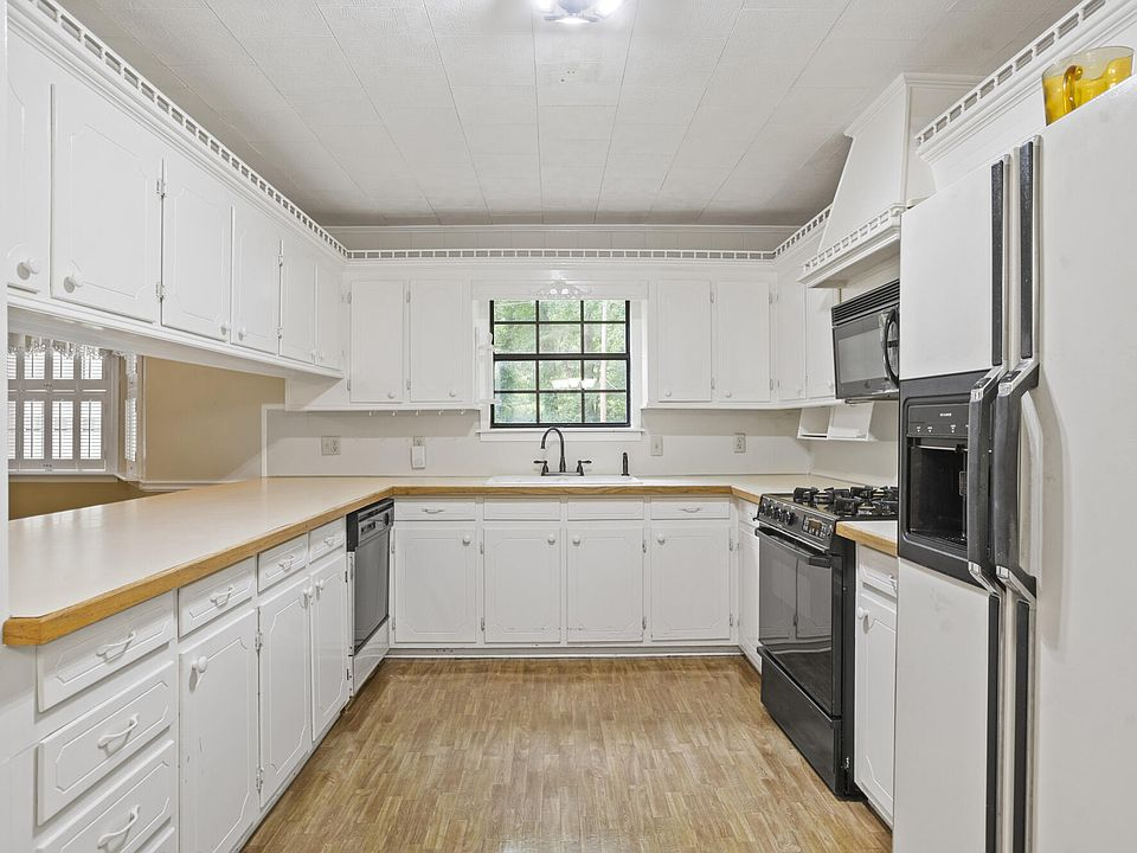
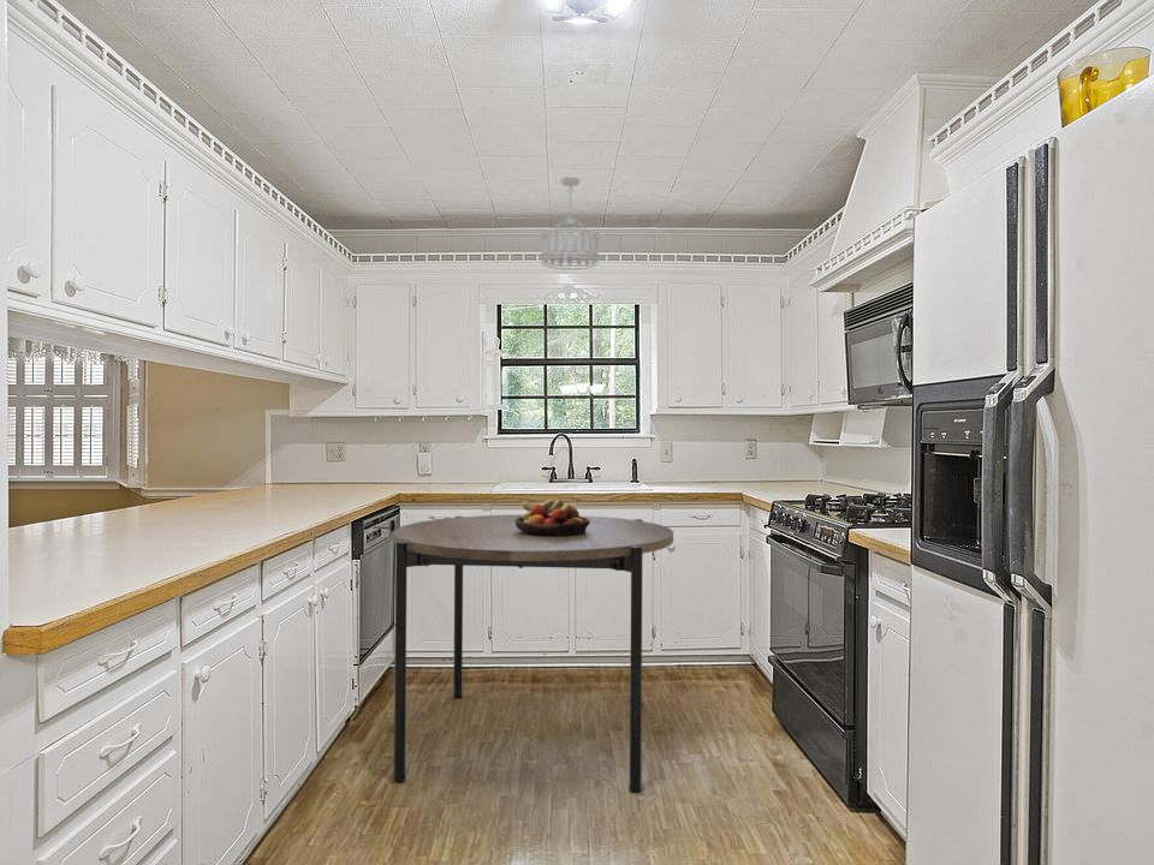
+ ceiling light fixture [539,177,601,270]
+ dining table [392,513,674,794]
+ fruit bowl [516,499,590,537]
